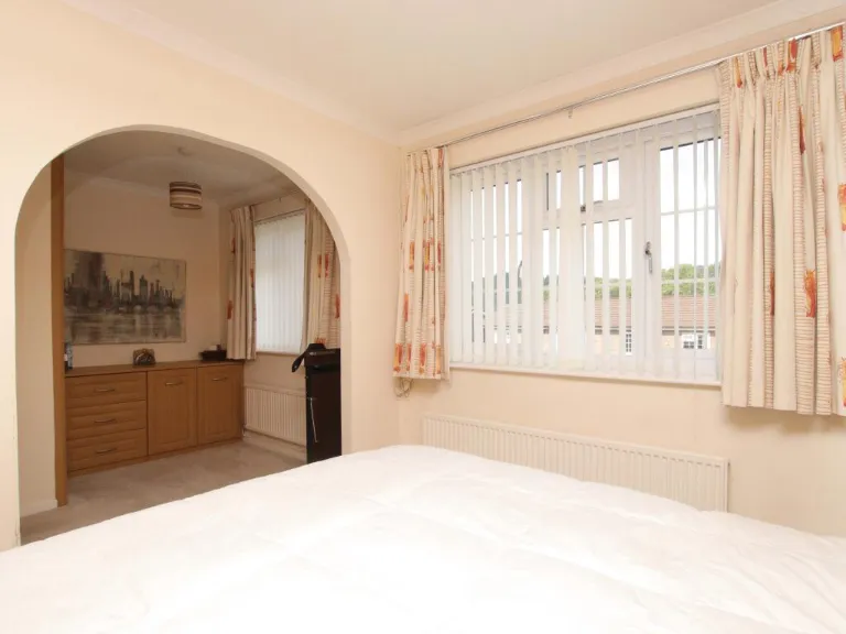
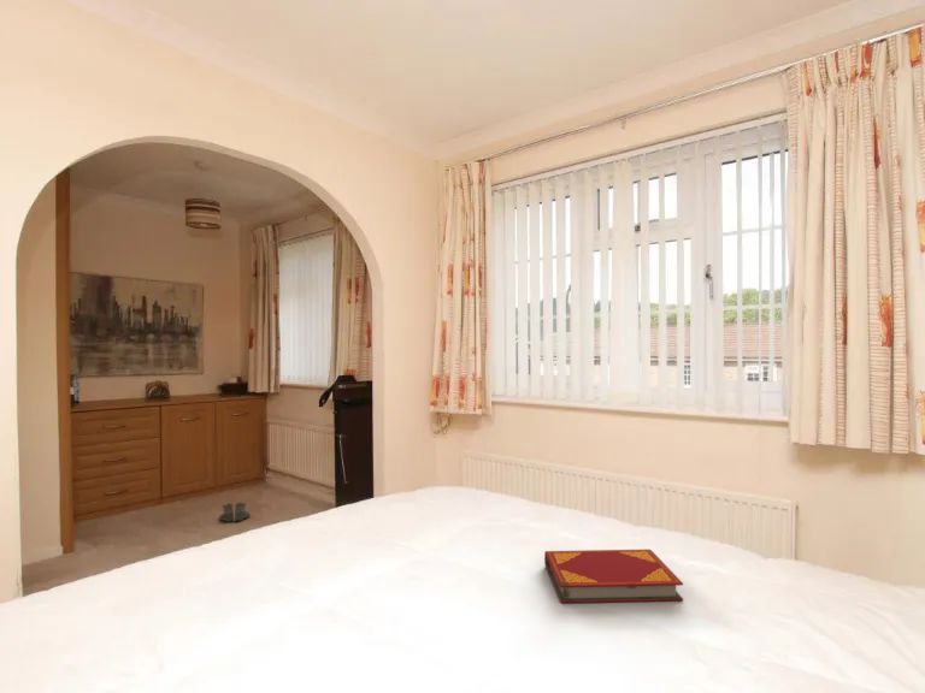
+ hardback book [543,549,684,604]
+ boots [218,502,252,523]
